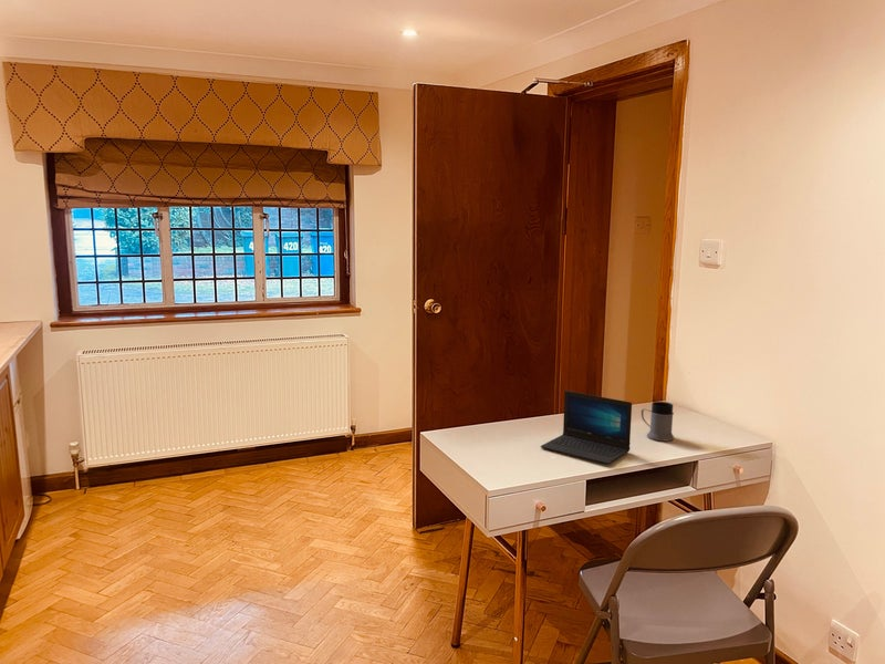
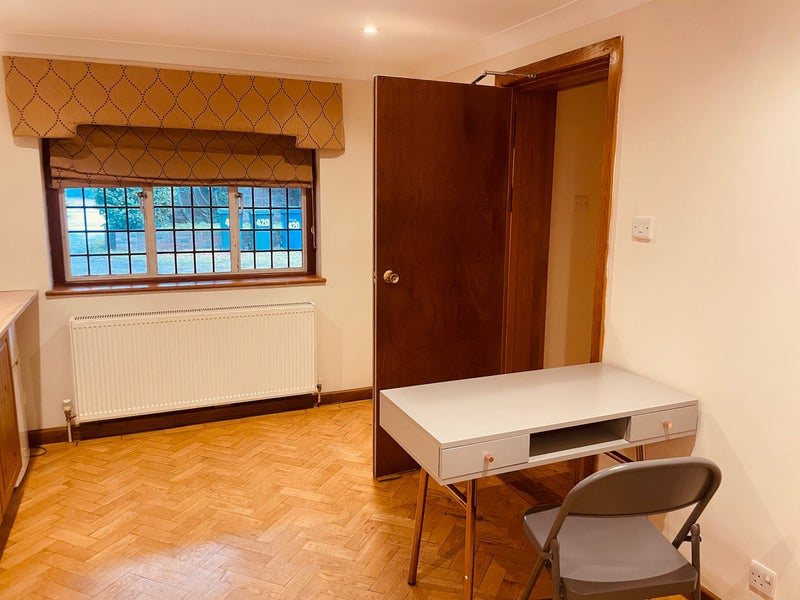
- mug [641,401,675,442]
- laptop [540,390,633,465]
